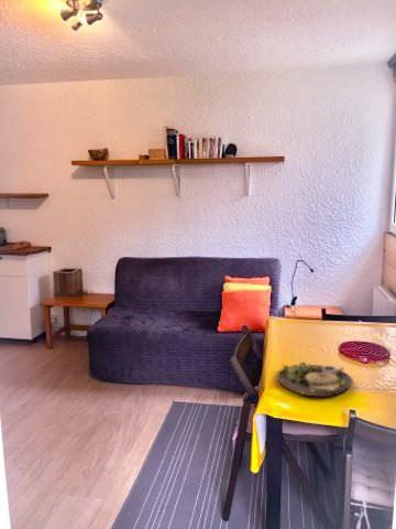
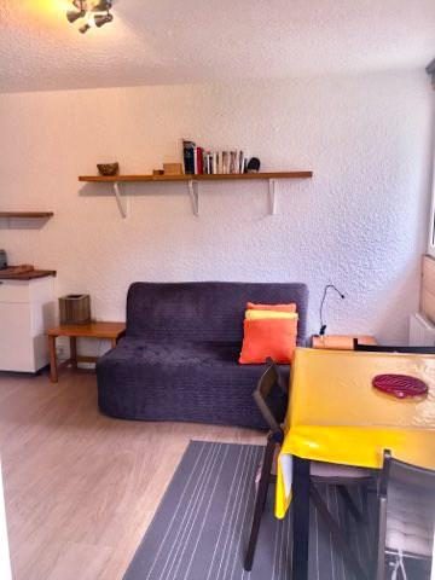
- dinner plate [276,361,354,397]
